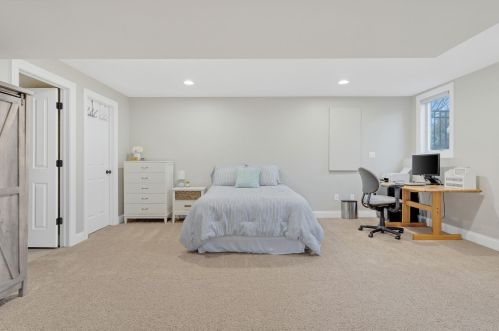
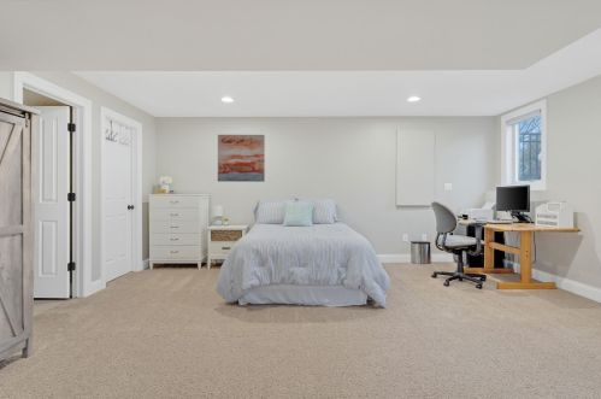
+ wall art [217,134,266,183]
